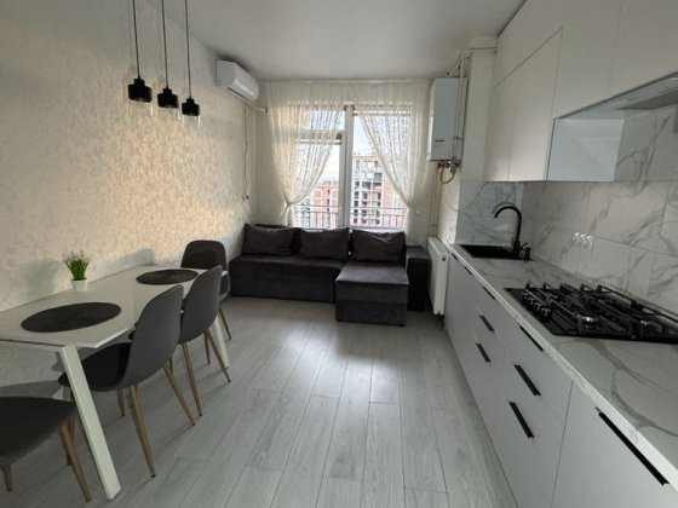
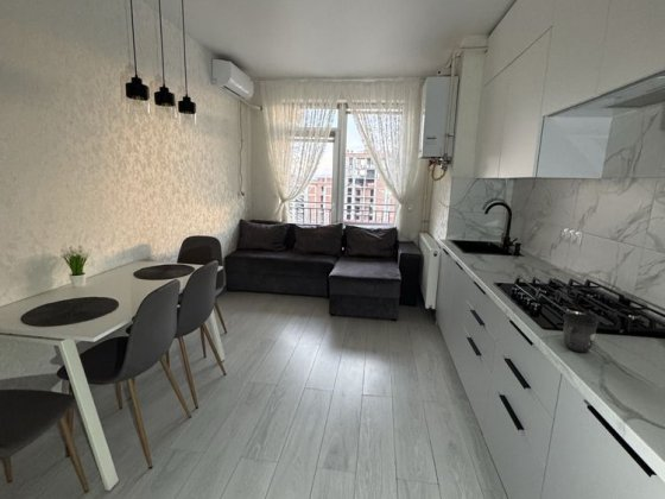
+ mug [562,312,601,354]
